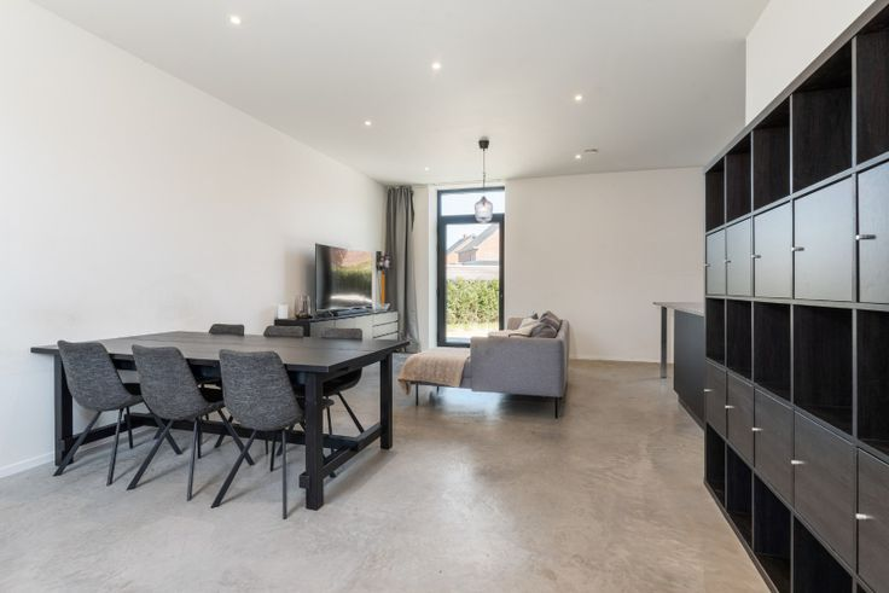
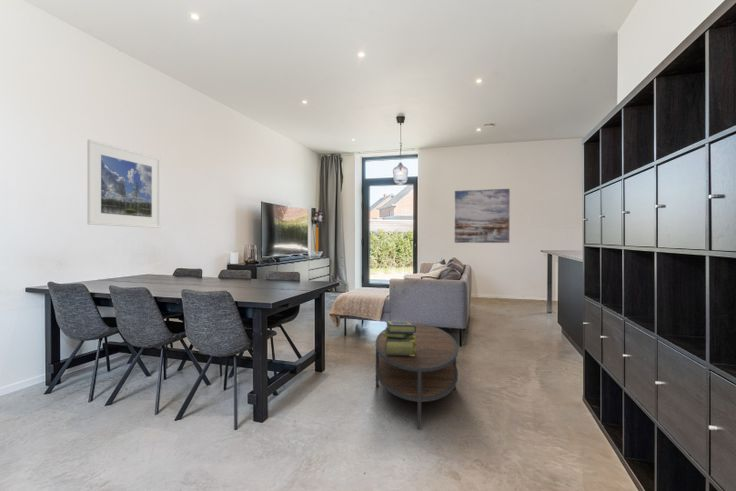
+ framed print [86,139,162,229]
+ coffee table [375,322,459,429]
+ wall art [454,188,511,244]
+ stack of books [382,320,416,356]
